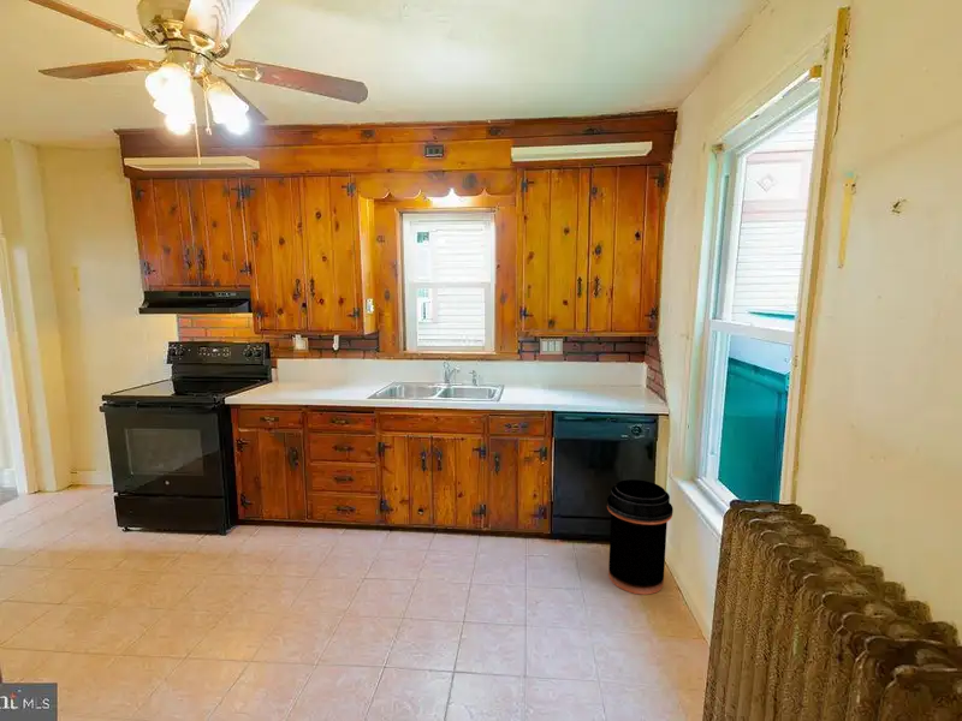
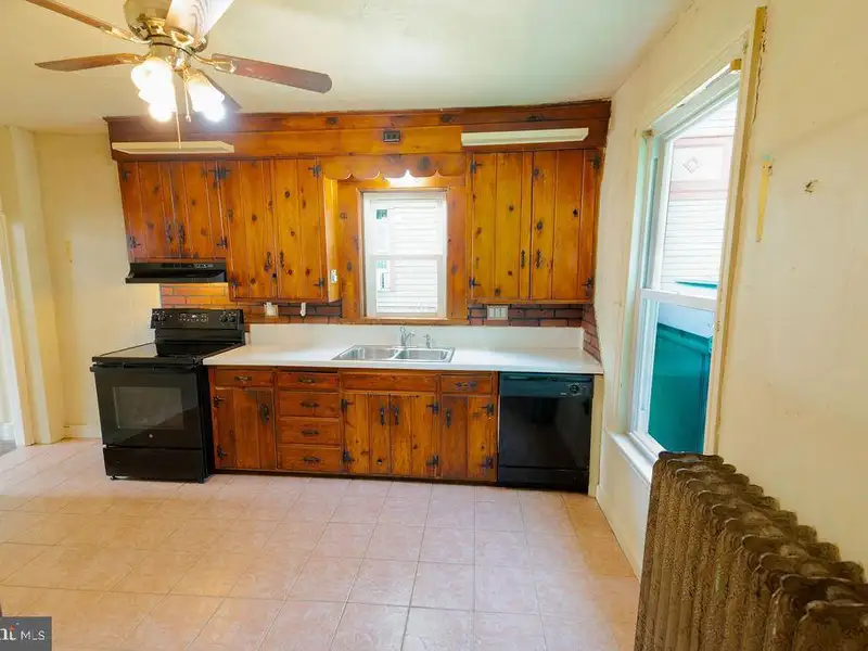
- trash can [606,478,675,596]
